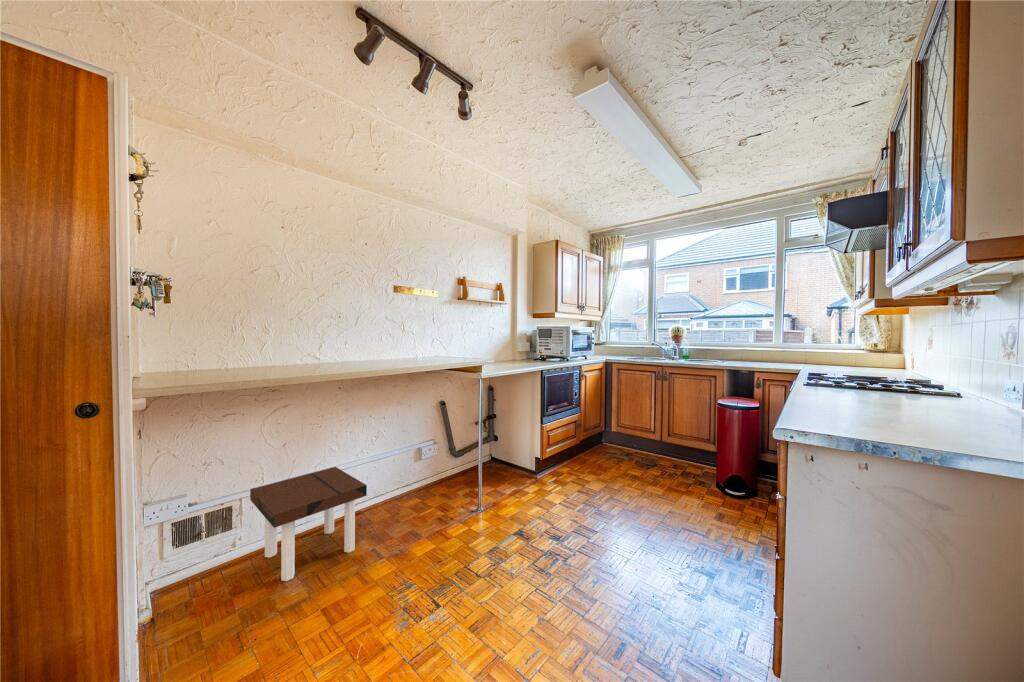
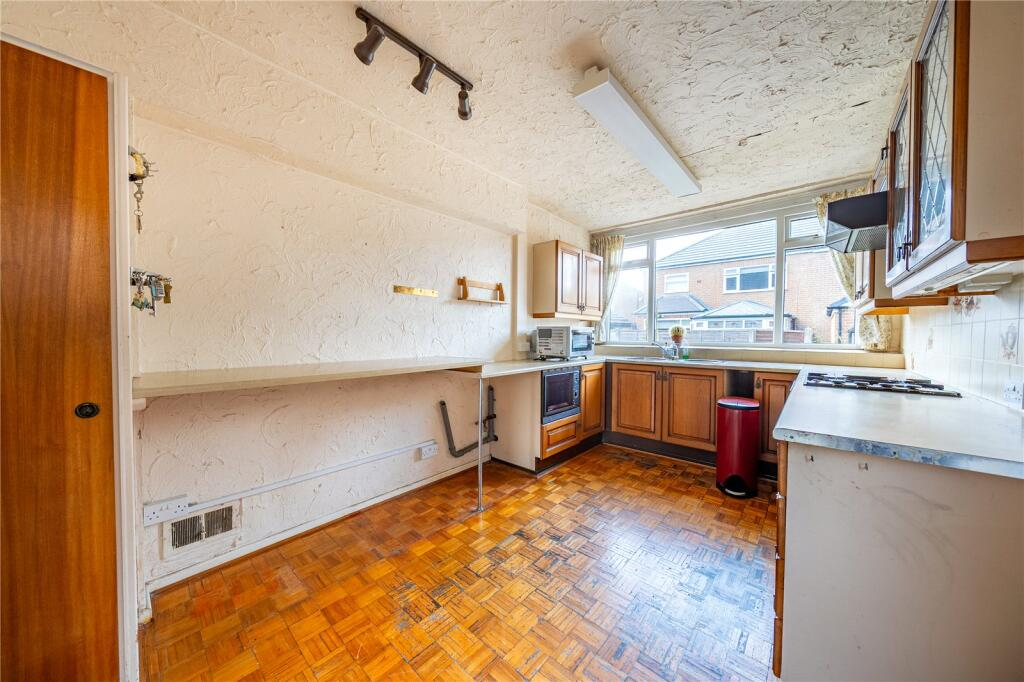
- side table [249,466,368,582]
